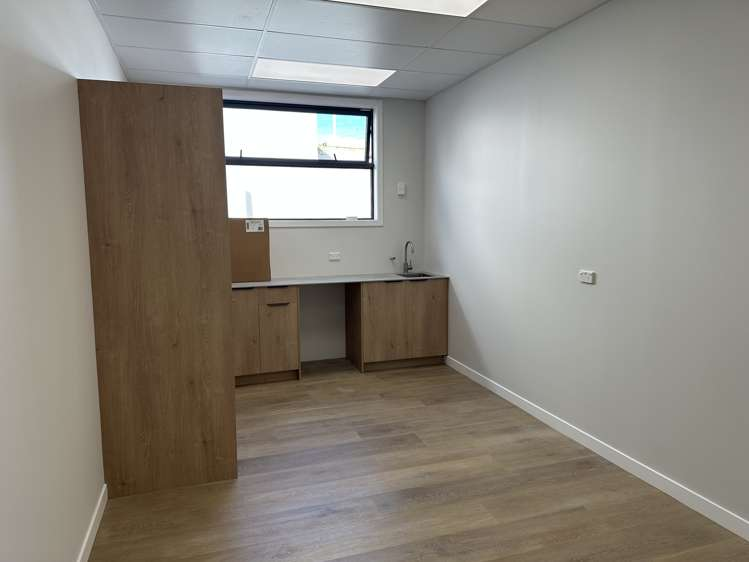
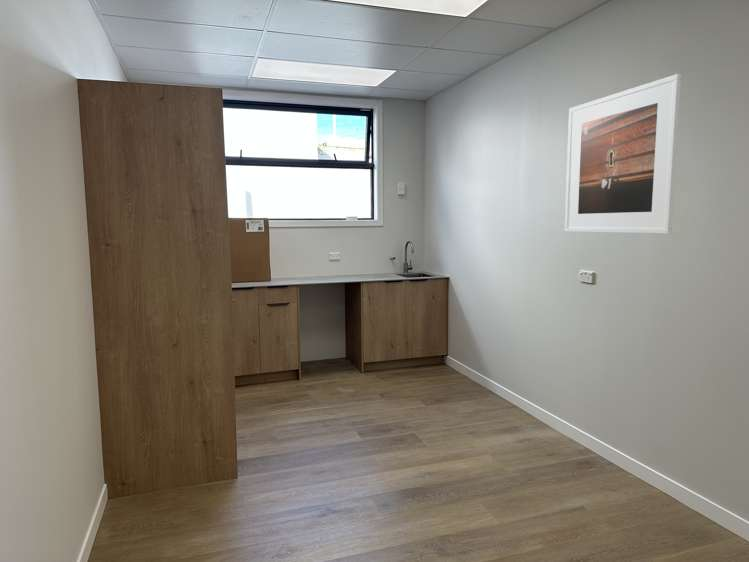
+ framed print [564,73,682,235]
